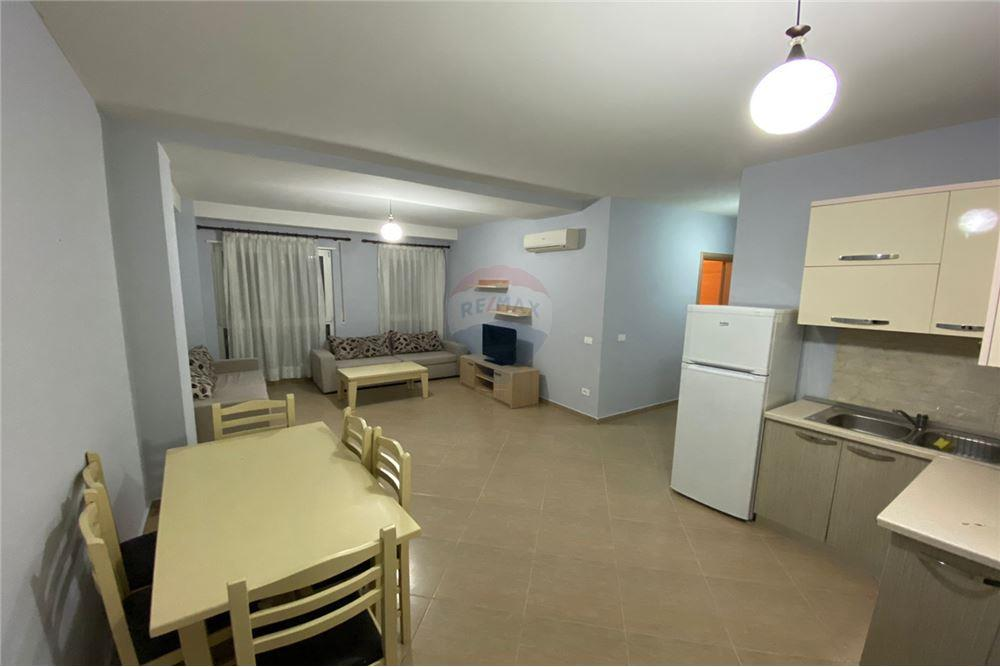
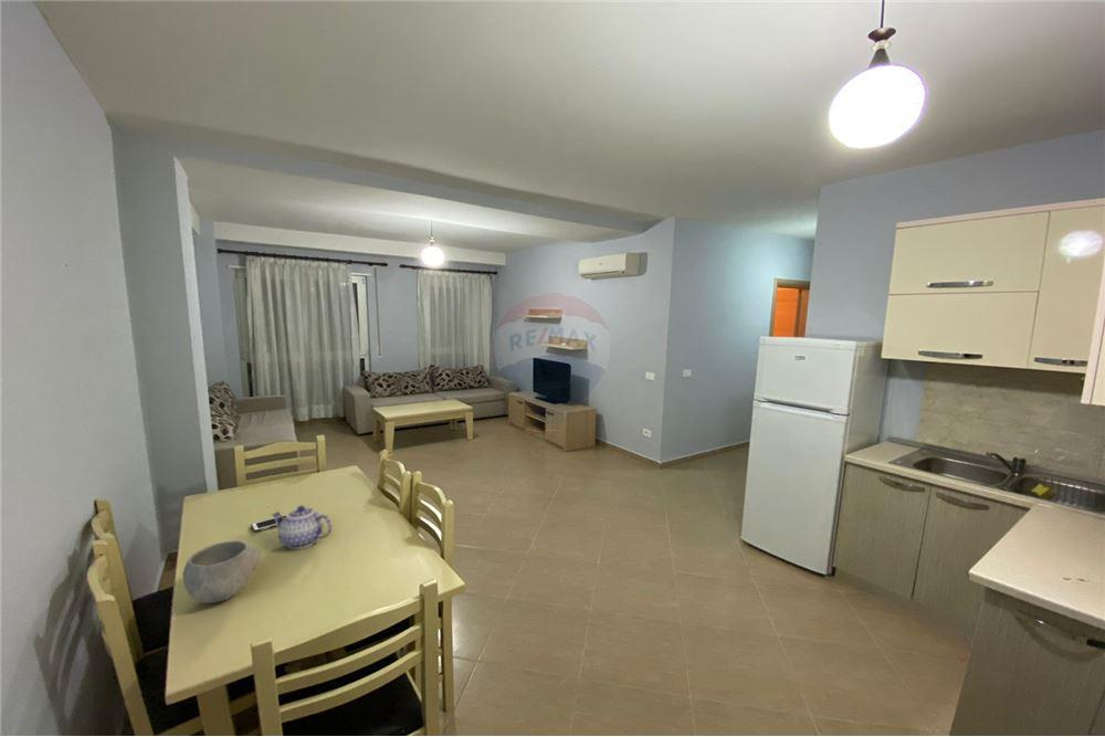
+ cell phone [251,513,287,533]
+ teapot [270,504,334,550]
+ bowl [181,539,263,604]
